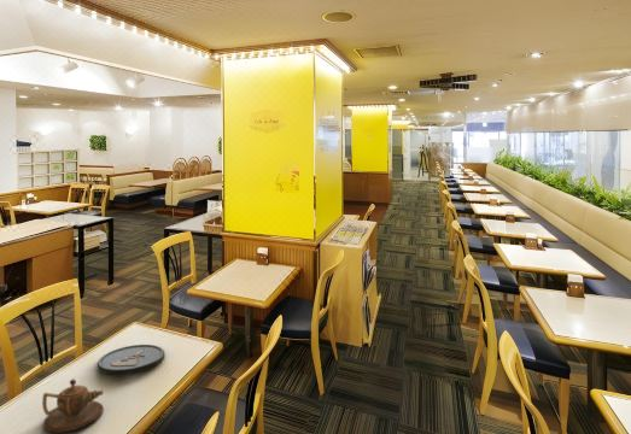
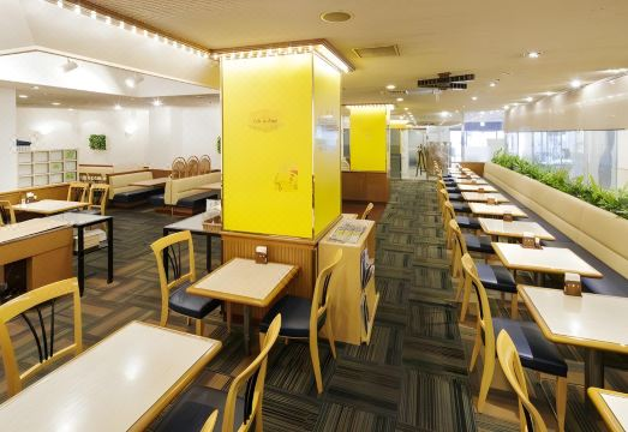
- teapot [41,377,104,434]
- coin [97,344,165,376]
